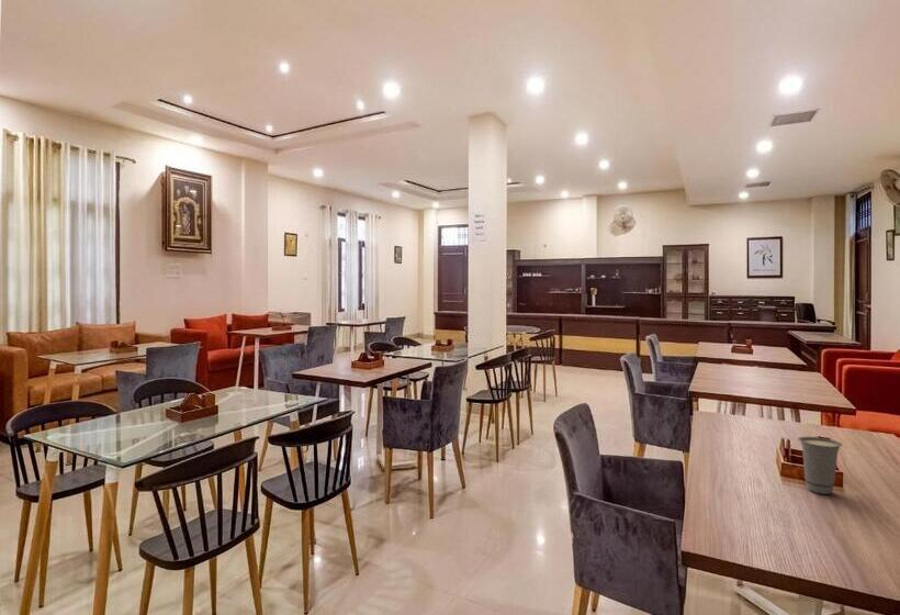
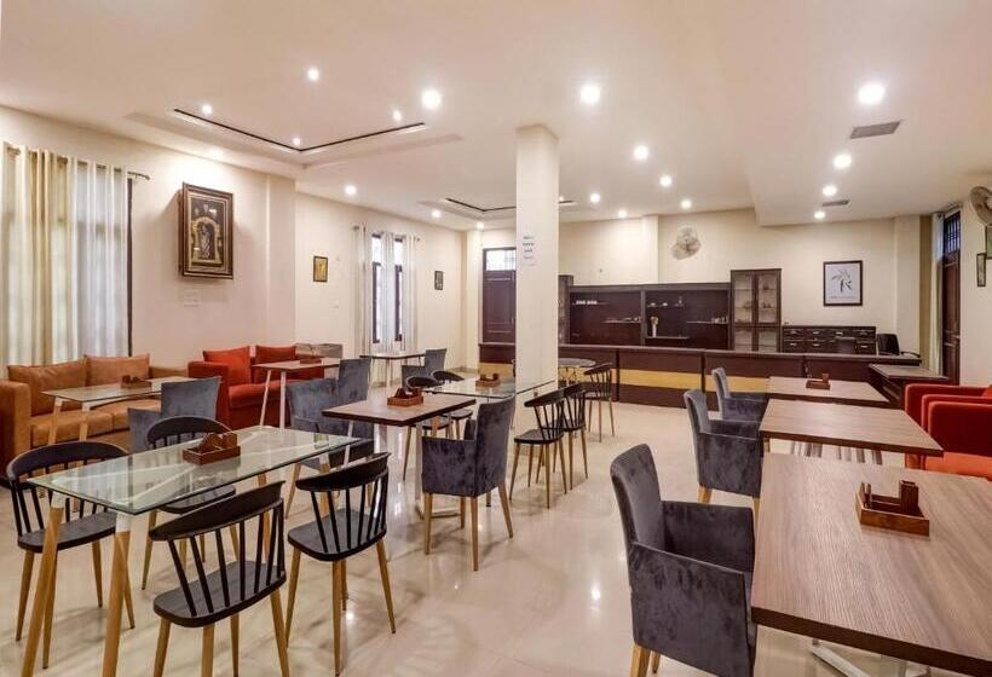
- cup [797,436,844,495]
